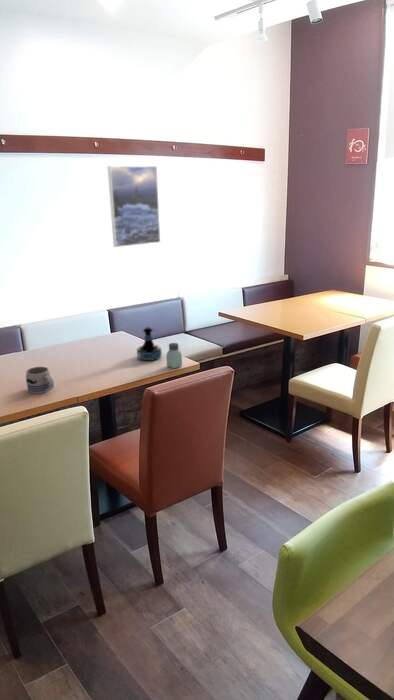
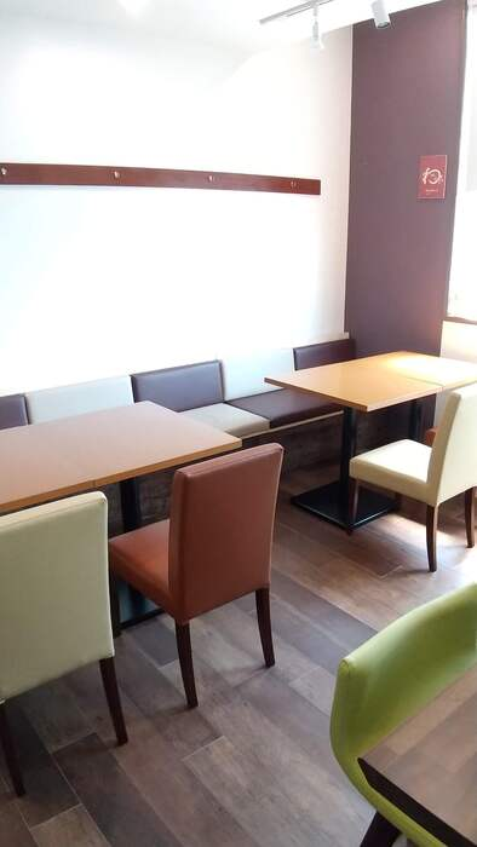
- tequila bottle [136,326,163,362]
- saltshaker [165,342,183,369]
- mug [25,366,55,395]
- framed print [107,165,161,248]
